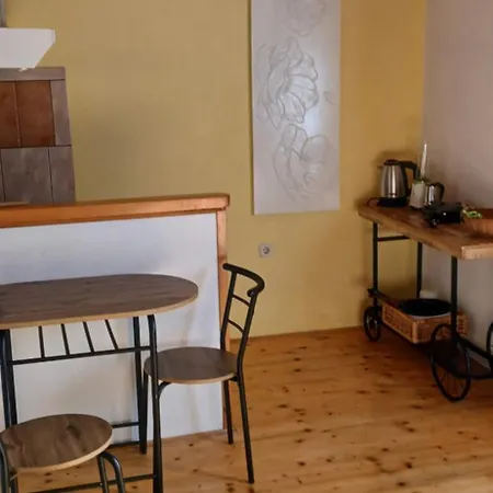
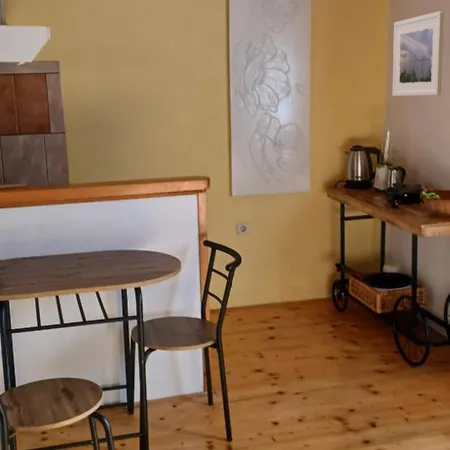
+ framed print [392,10,445,97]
